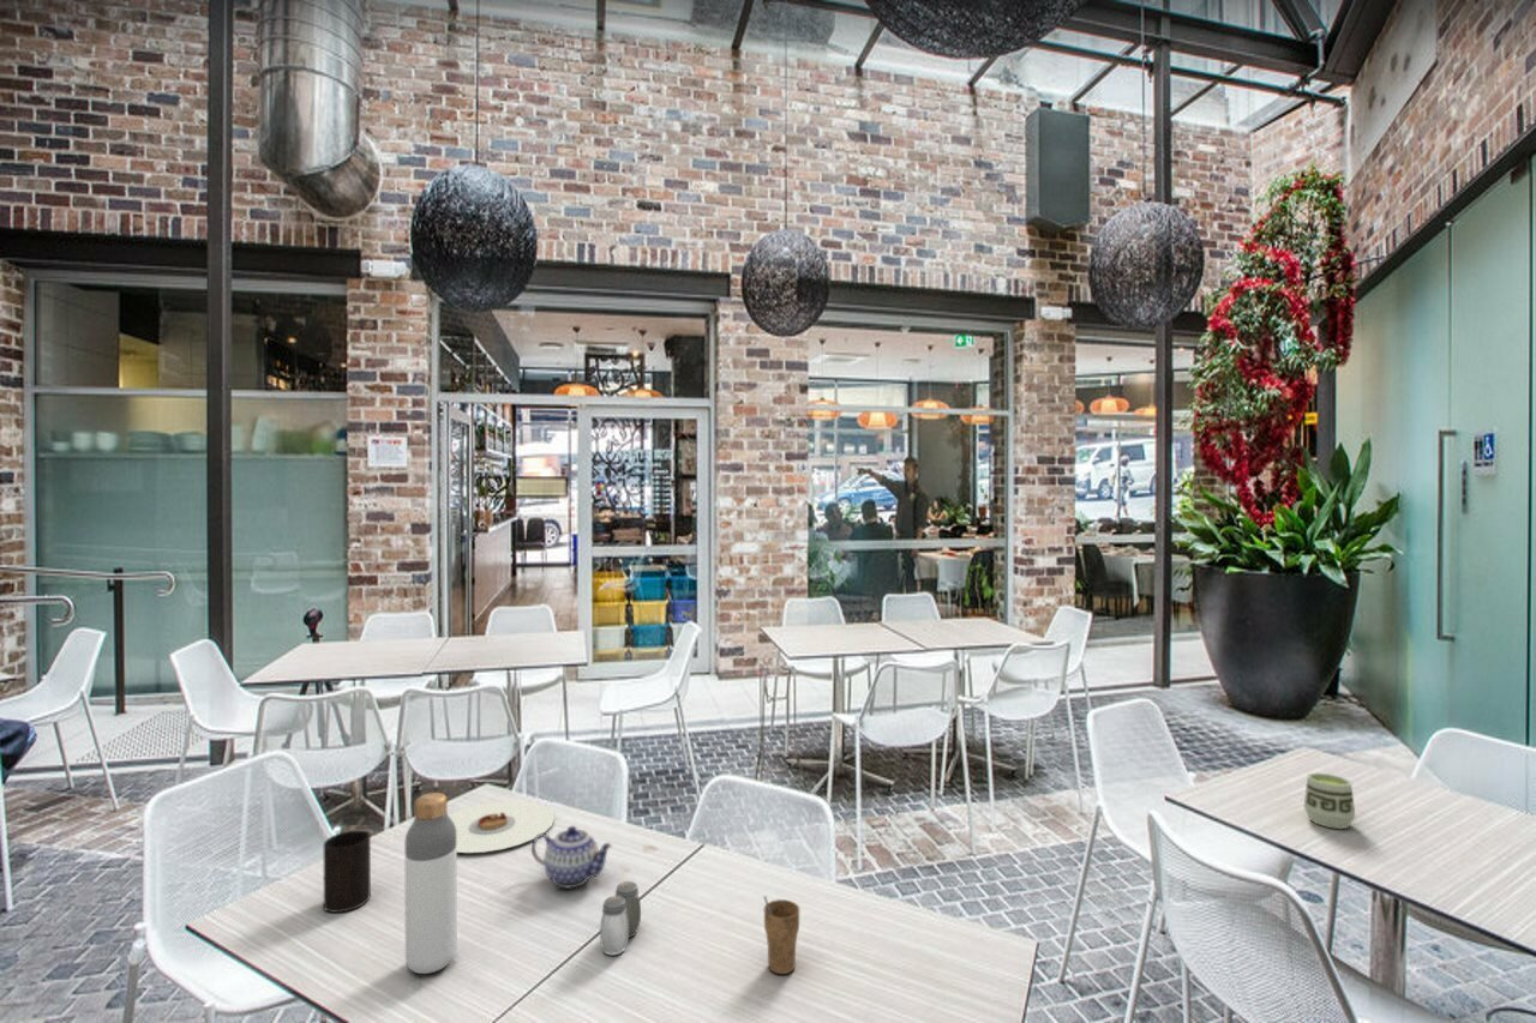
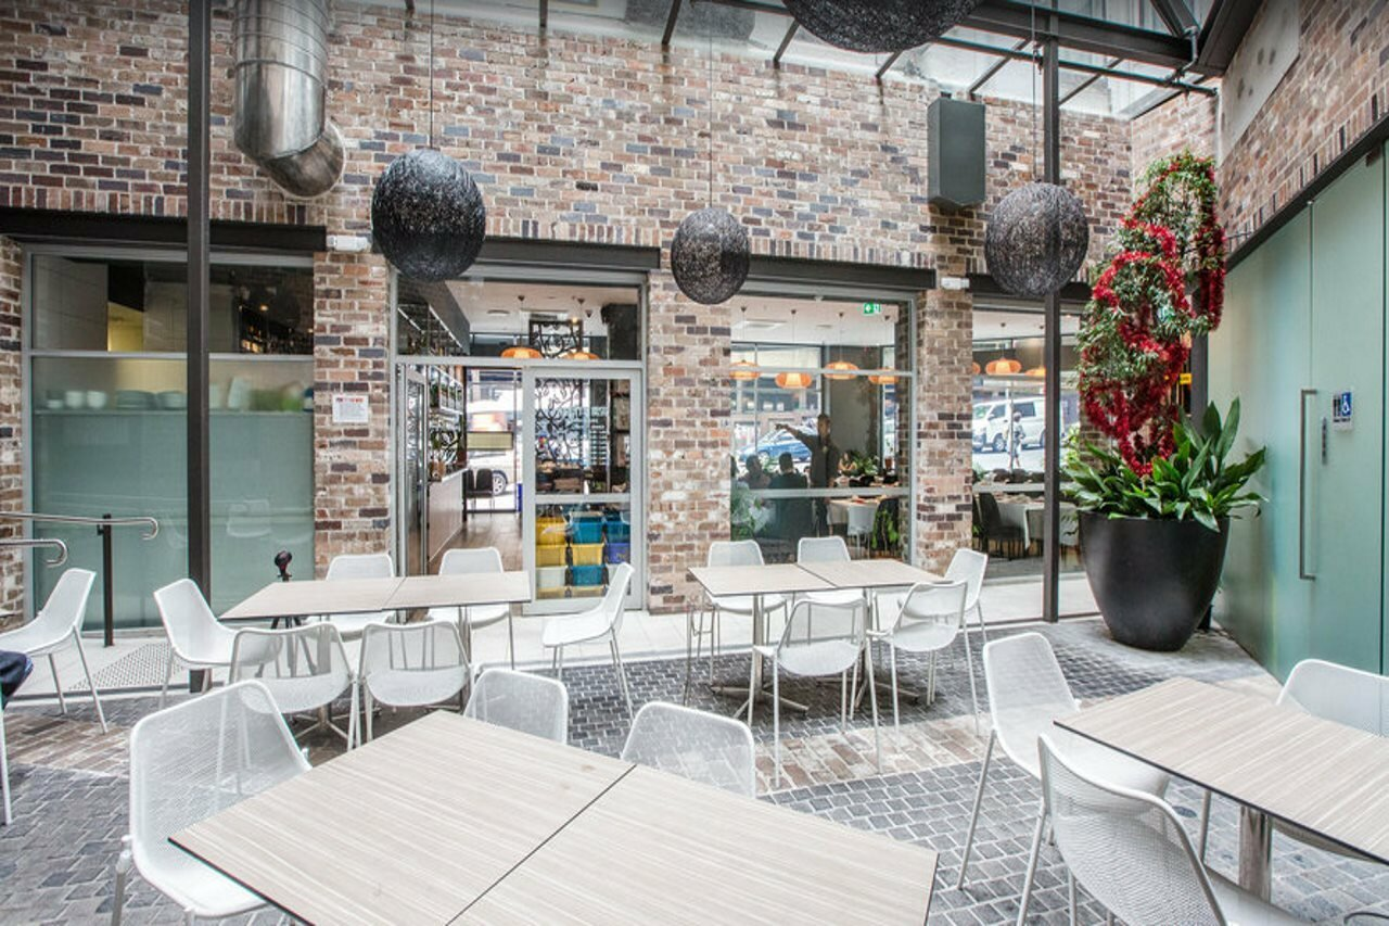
- salt and pepper shaker [599,880,642,956]
- cup [323,830,372,914]
- bottle [403,792,458,975]
- plate [448,800,556,854]
- teapot [530,825,613,889]
- cup [1303,771,1356,830]
- cup [763,895,800,975]
